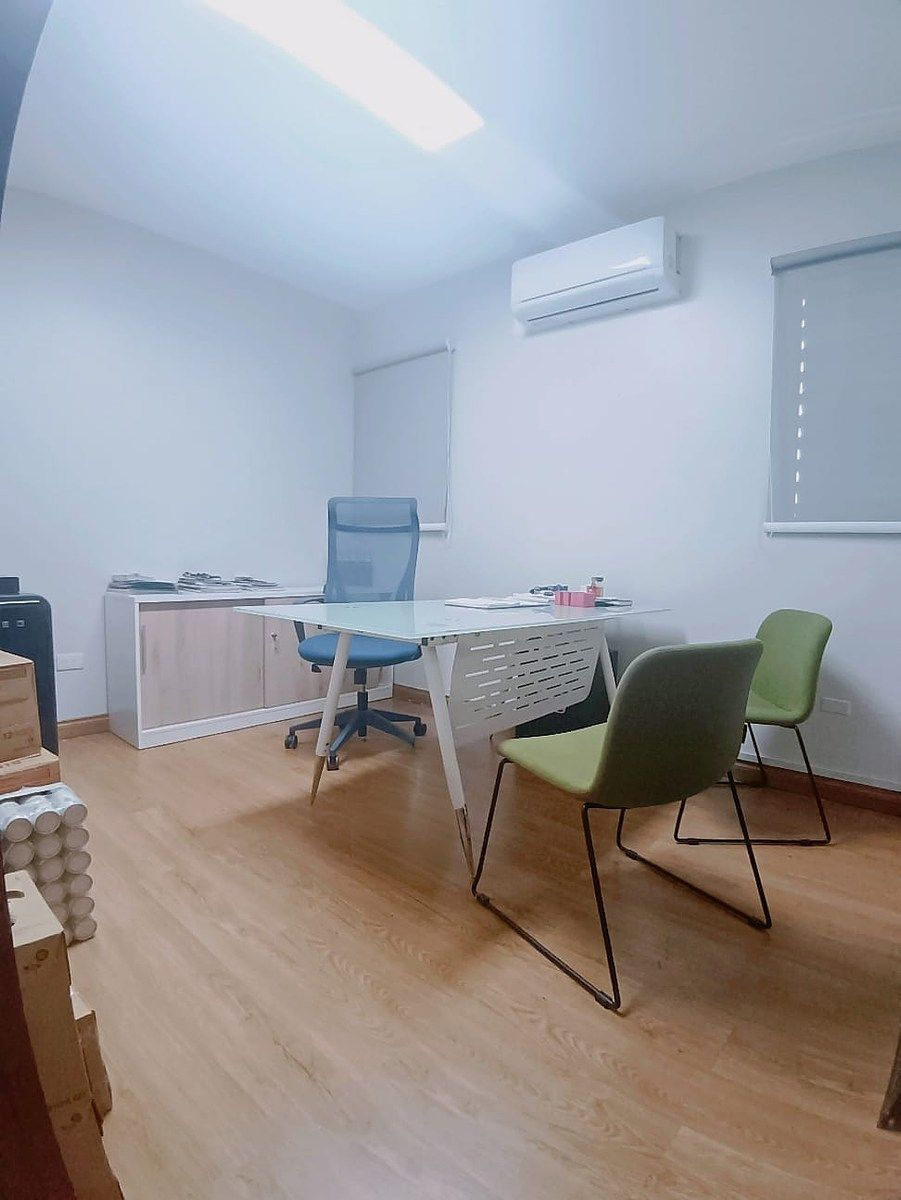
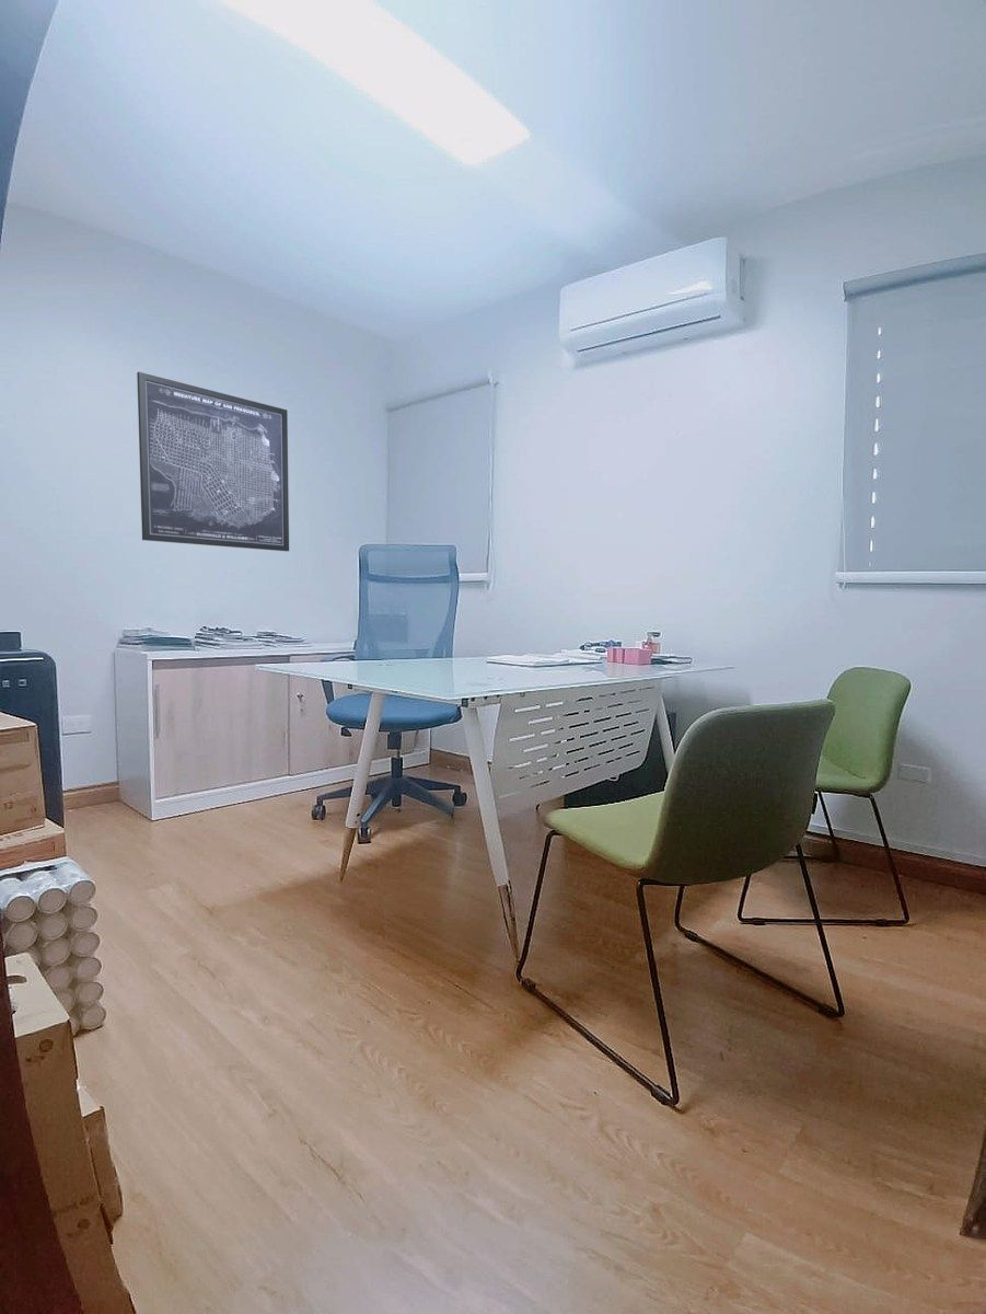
+ wall art [136,371,290,552]
